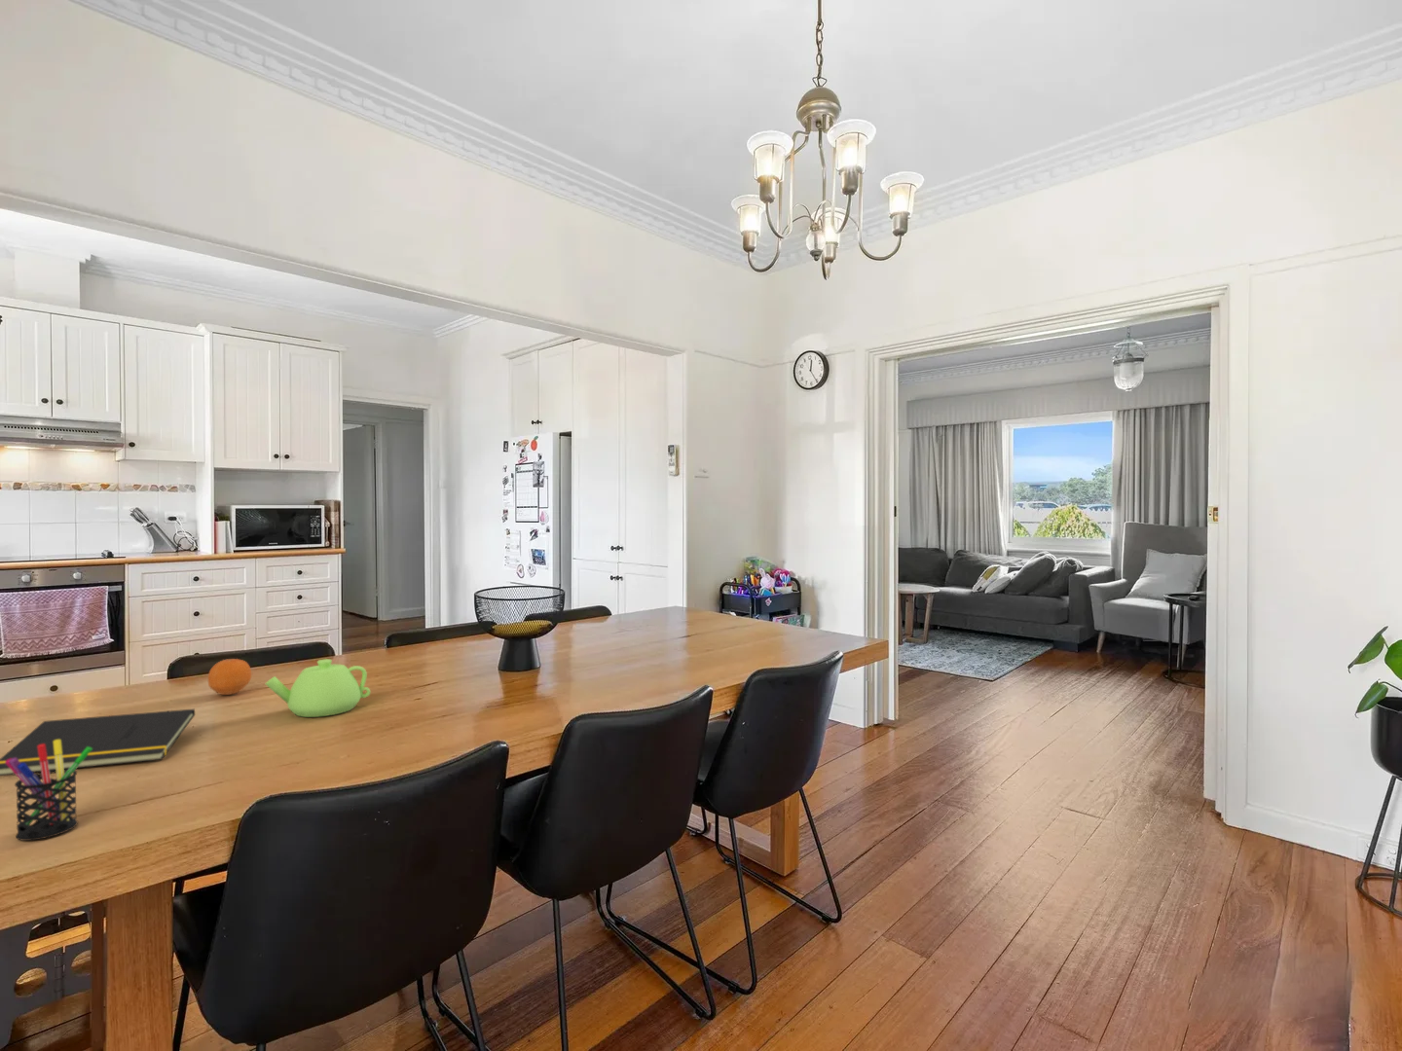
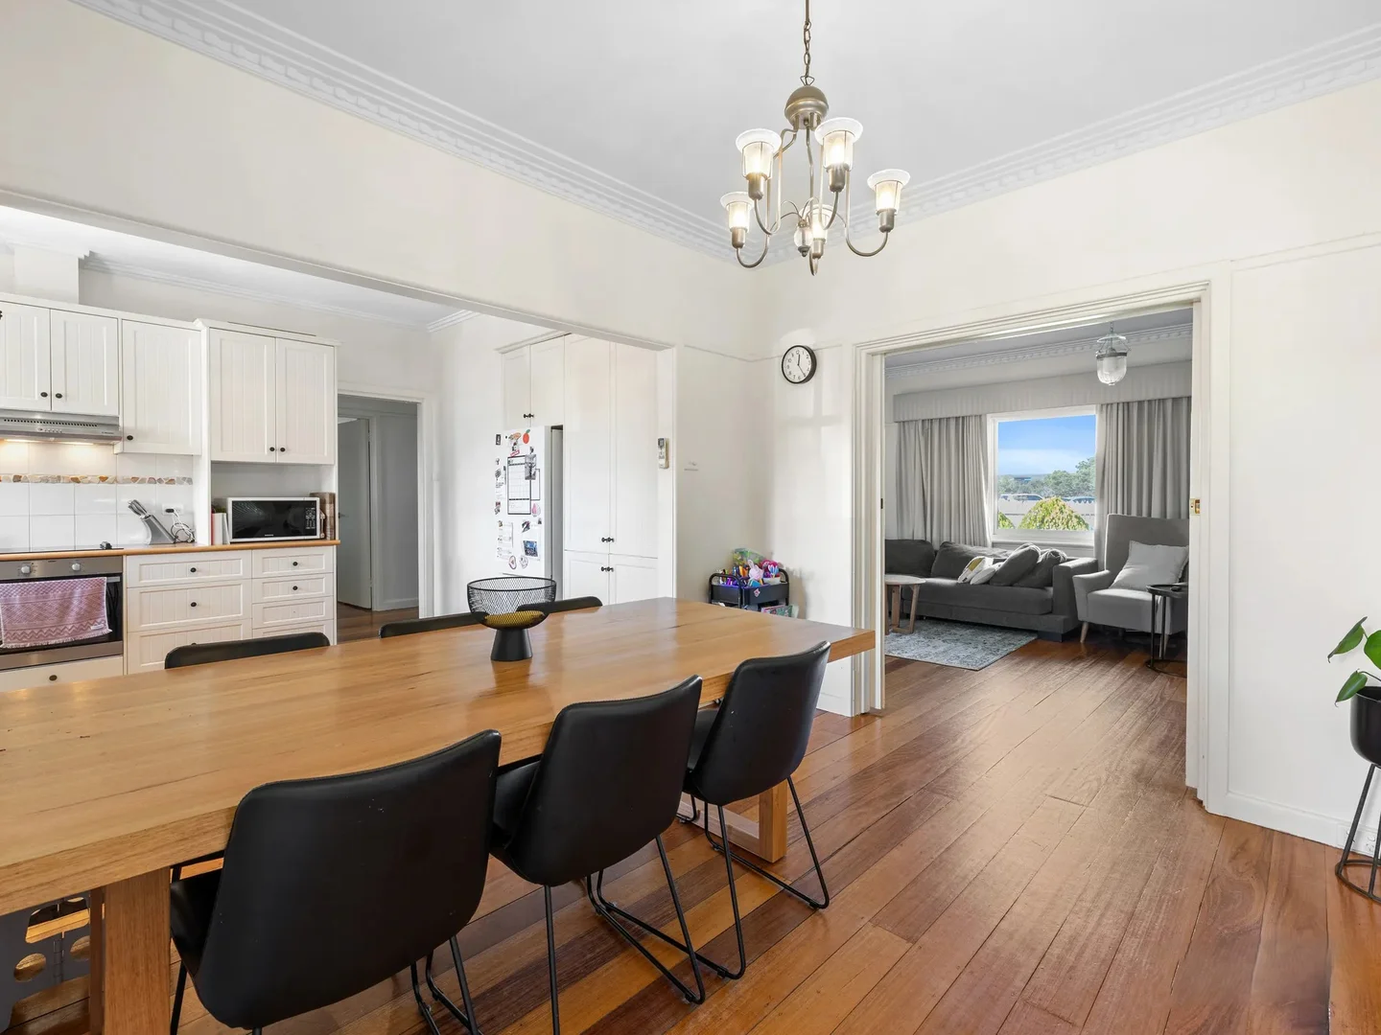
- fruit [208,658,252,696]
- teapot [265,658,371,719]
- notepad [0,709,195,776]
- pen holder [4,740,93,841]
